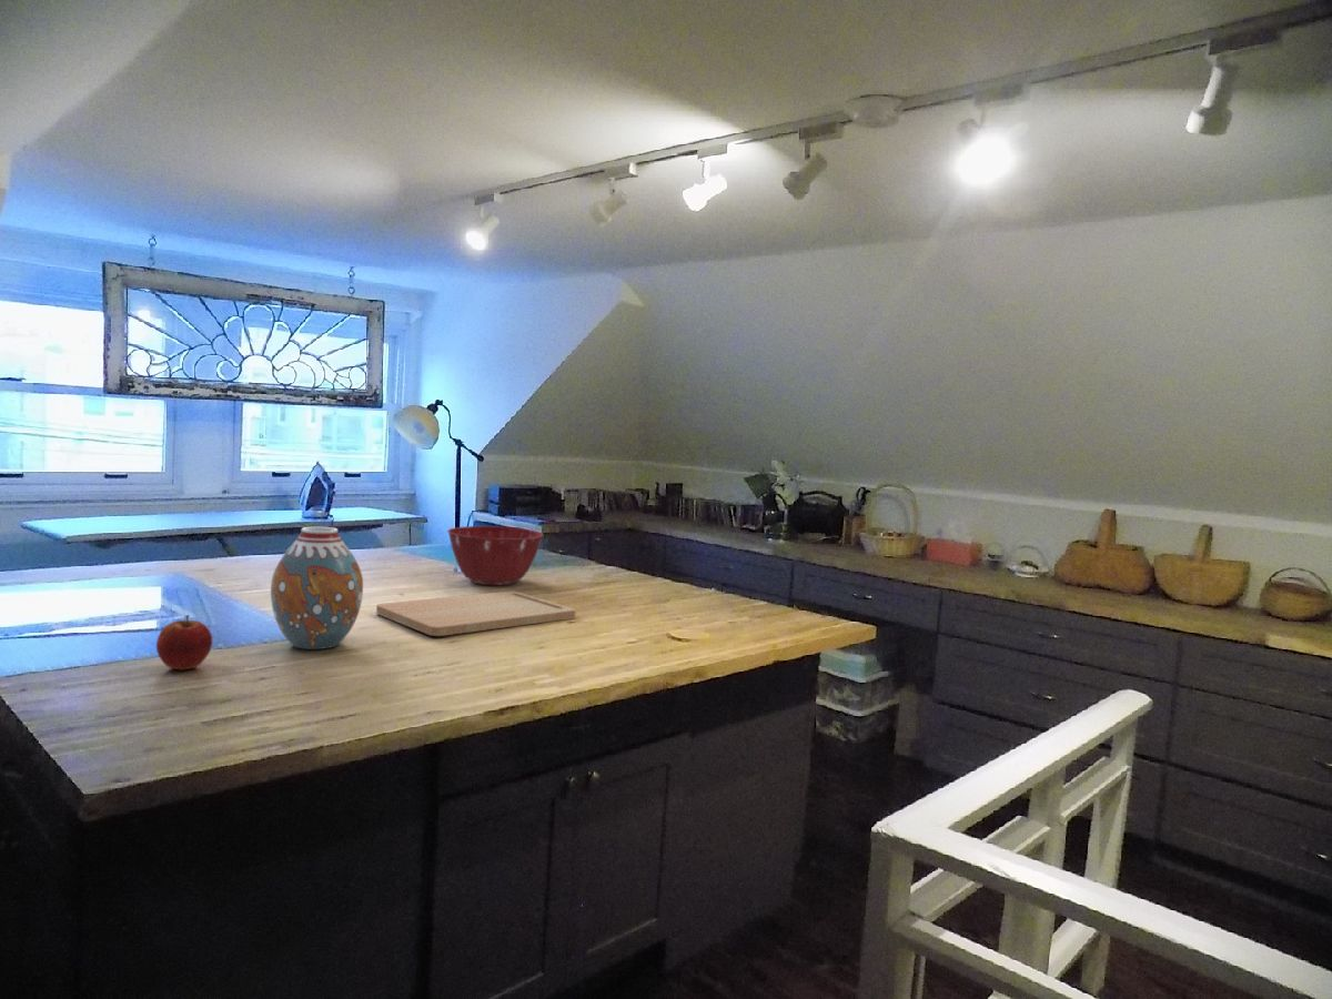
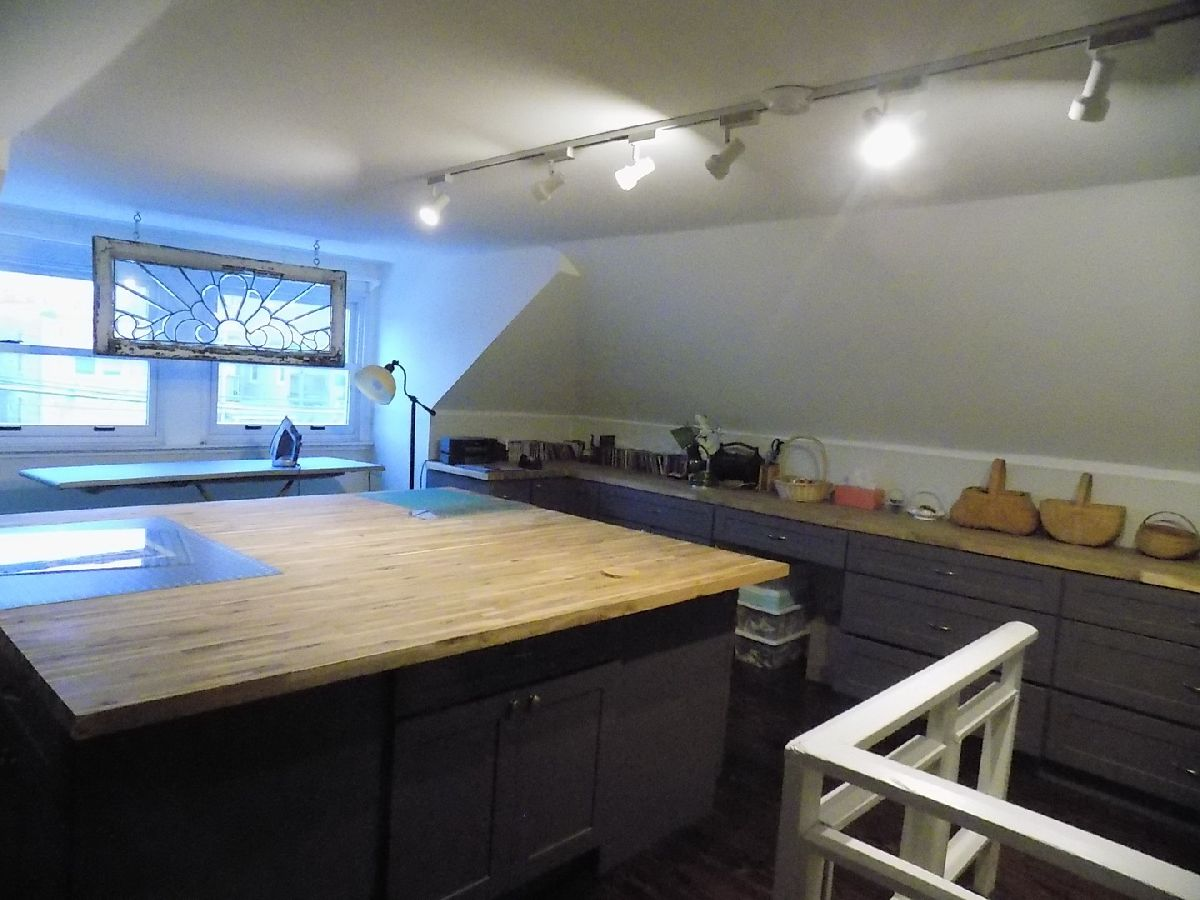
- mixing bowl [446,525,544,586]
- apple [155,614,213,670]
- cutting board [375,591,576,637]
- vase [270,526,364,650]
